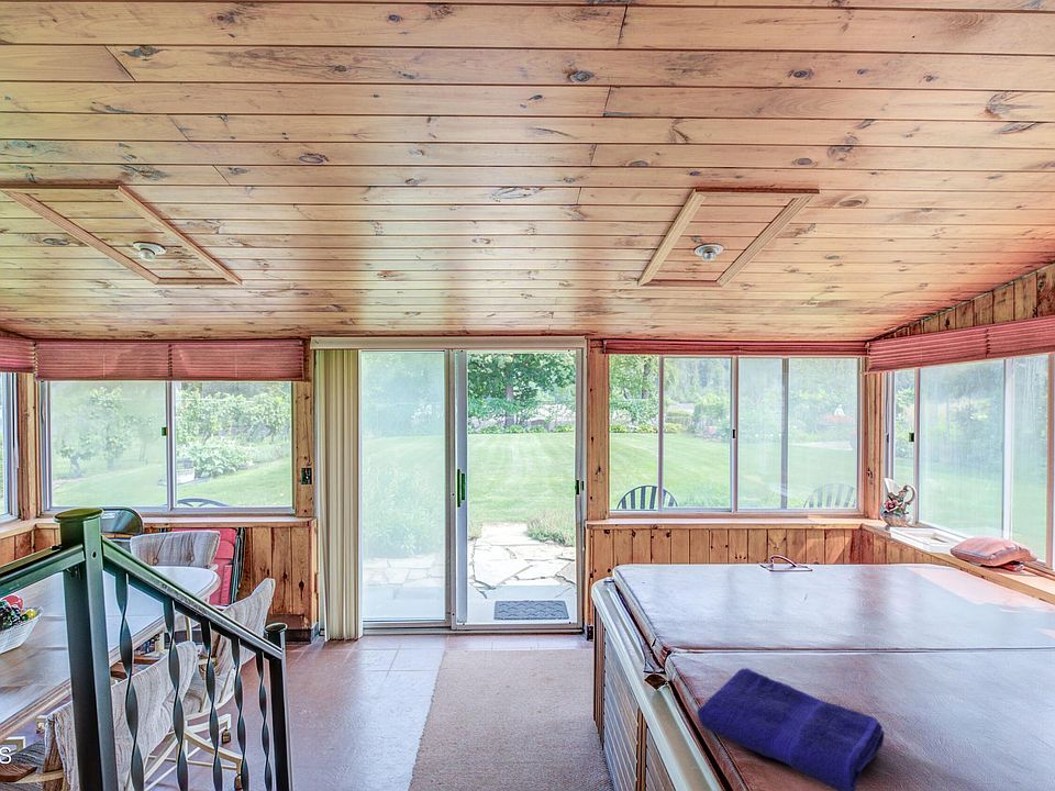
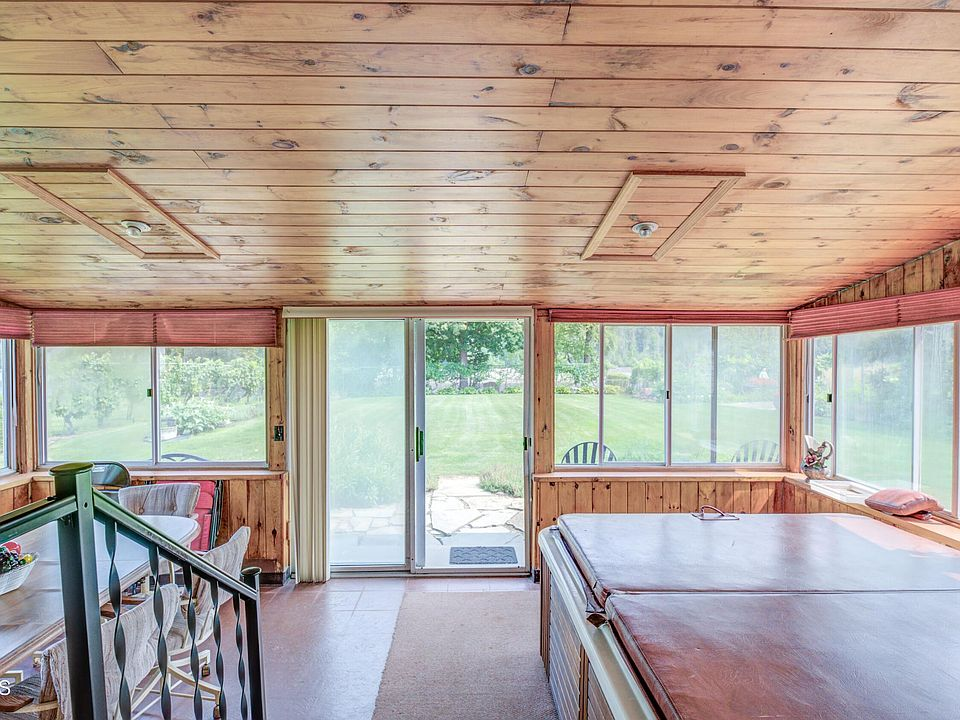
- towel [696,667,886,791]
